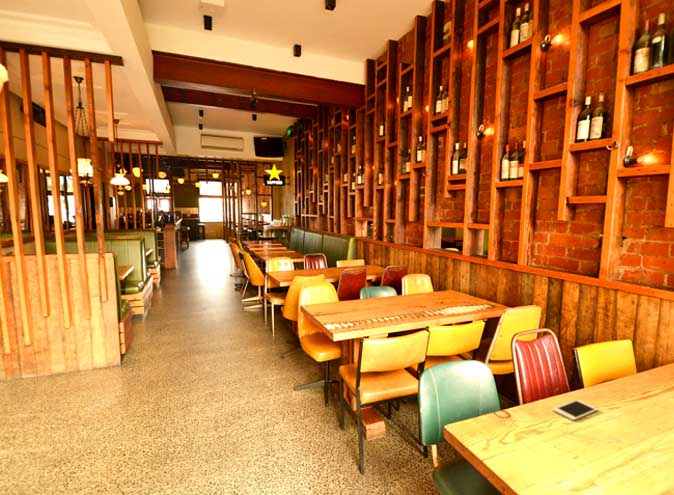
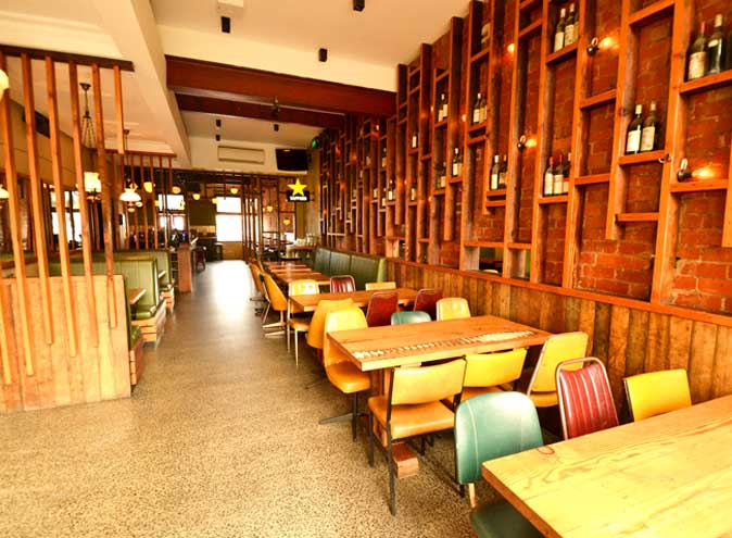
- cell phone [552,399,599,422]
